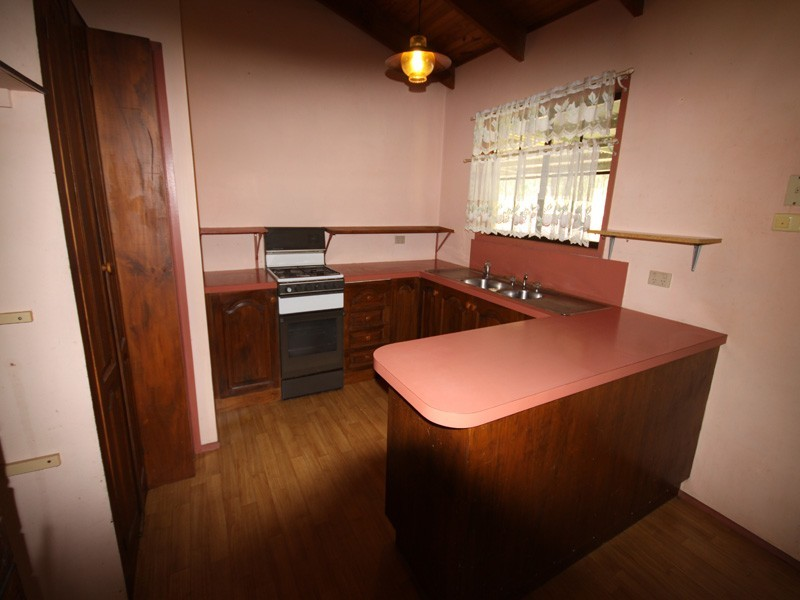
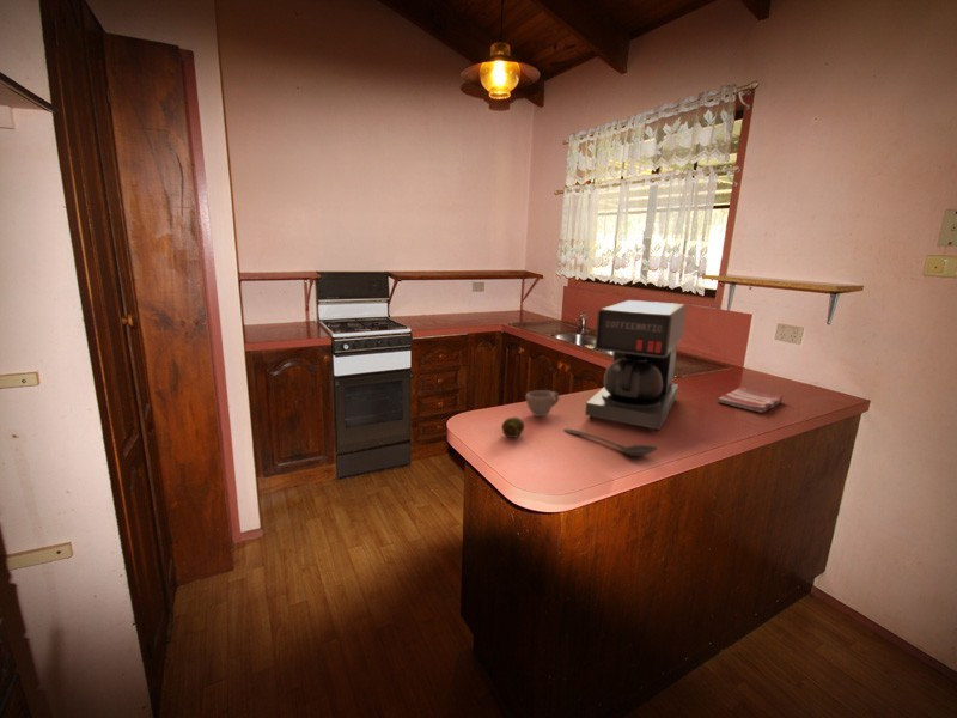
+ dish towel [715,387,784,414]
+ cup [525,389,560,418]
+ coffee maker [584,299,688,432]
+ stirrer [562,427,658,457]
+ fruit [501,415,525,439]
